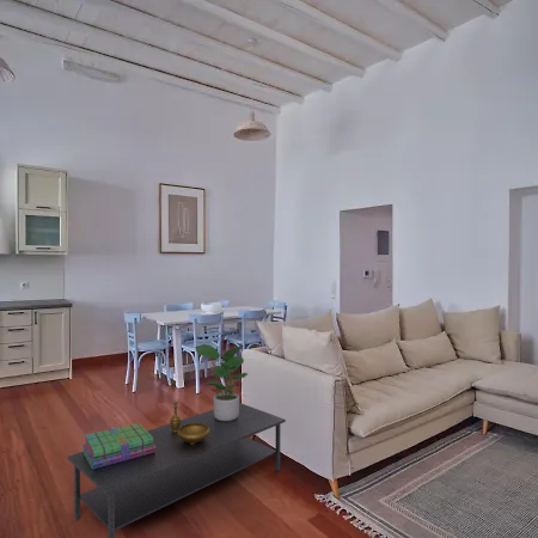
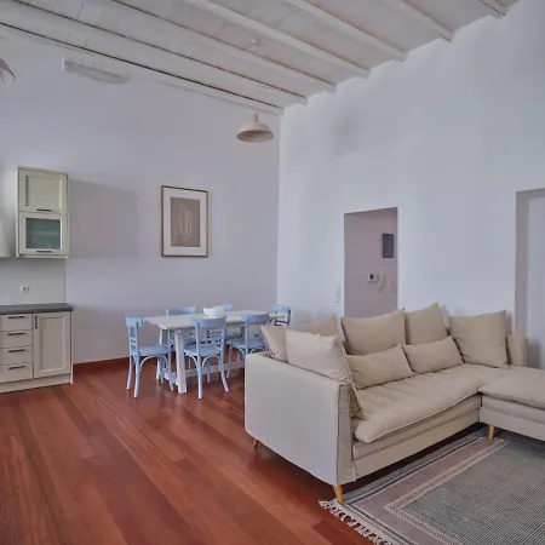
- stack of books [81,422,155,470]
- coffee table [67,402,287,538]
- decorative bowl [169,401,209,444]
- potted plant [194,343,249,421]
